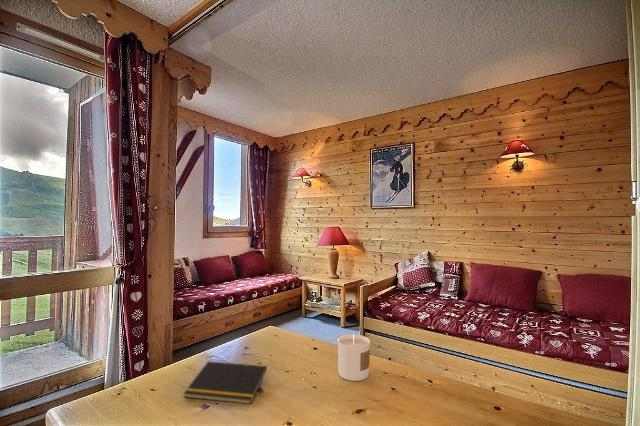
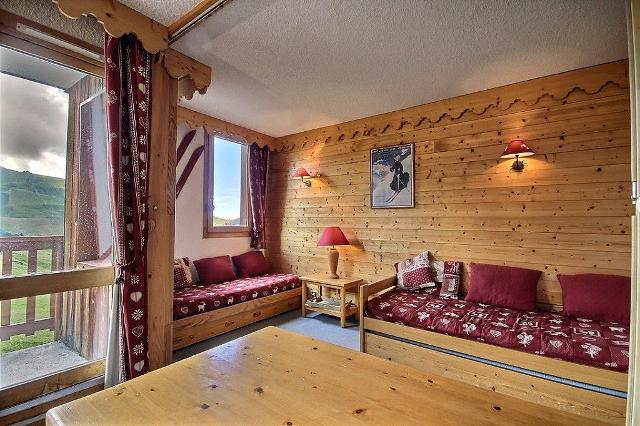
- notepad [182,360,268,405]
- candle [337,333,371,382]
